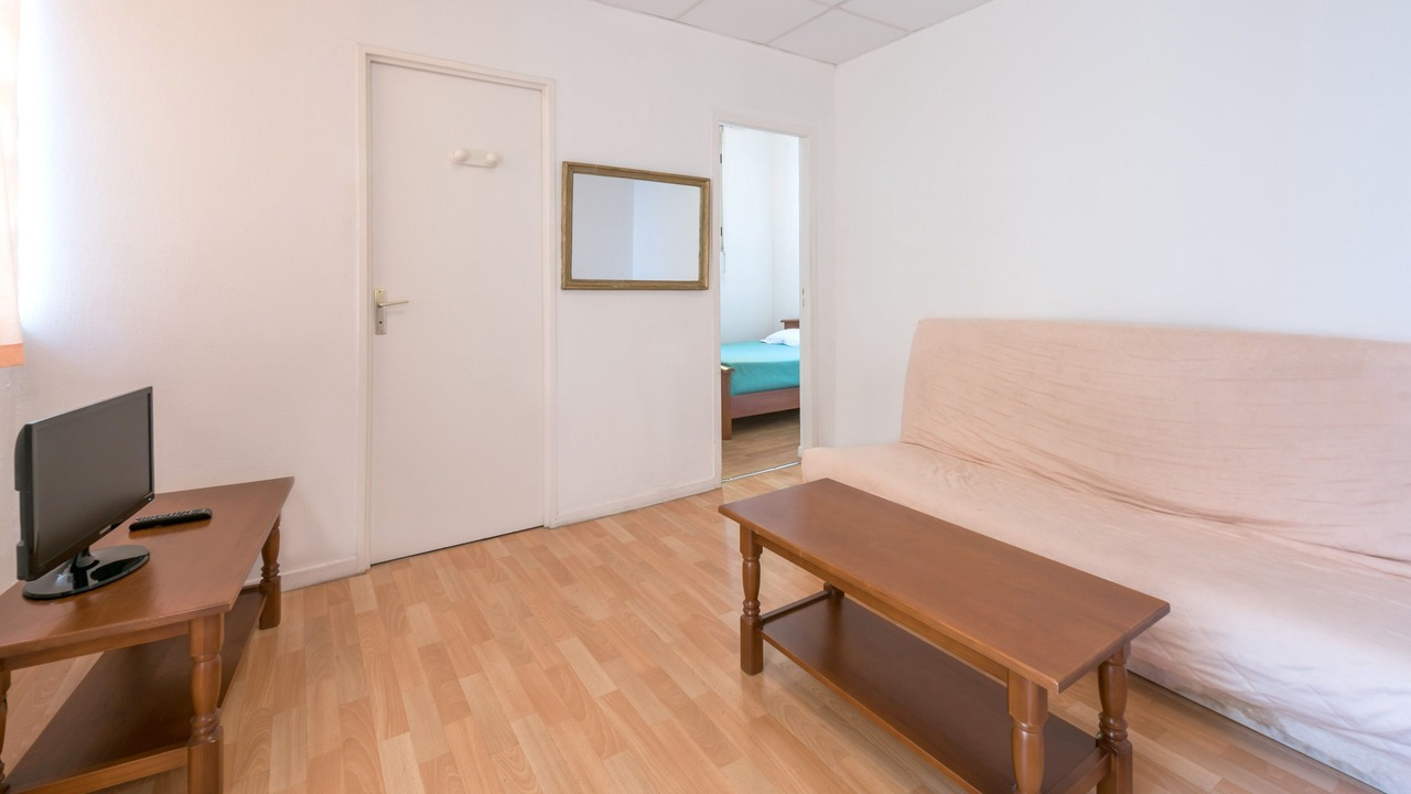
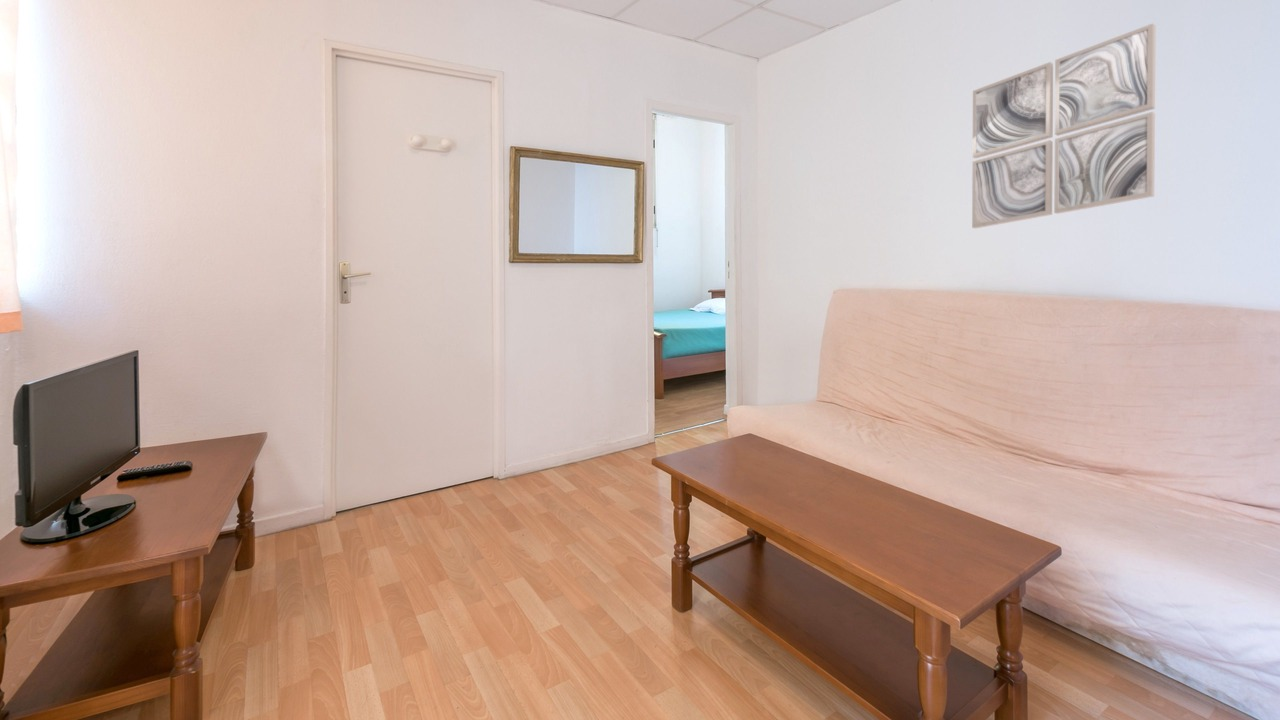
+ wall art [971,22,1157,229]
